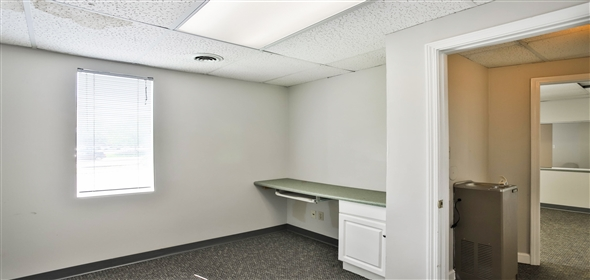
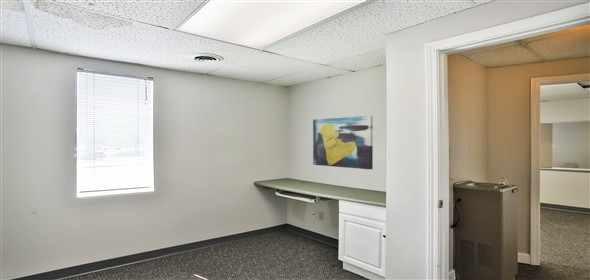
+ wall art [312,115,374,170]
